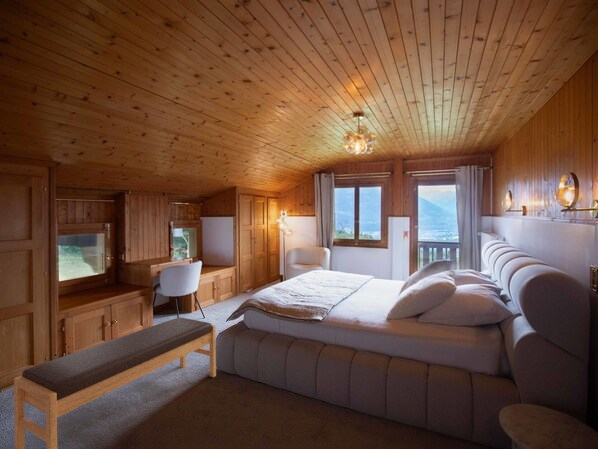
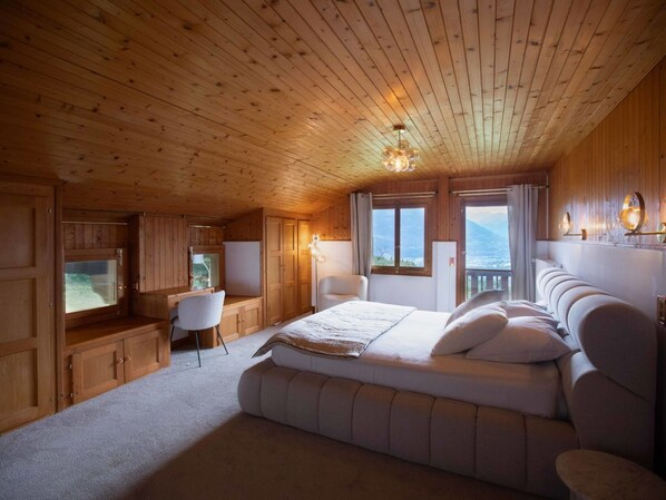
- bench [13,316,217,449]
